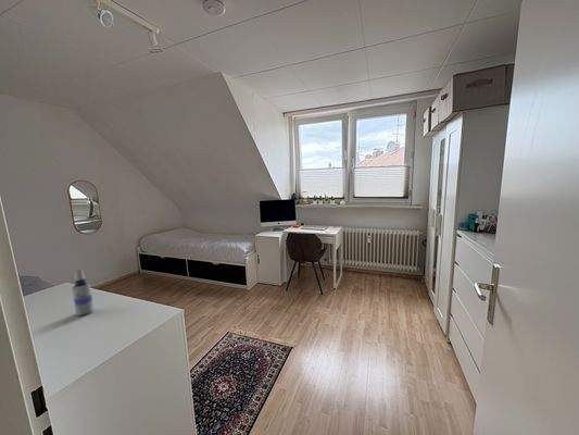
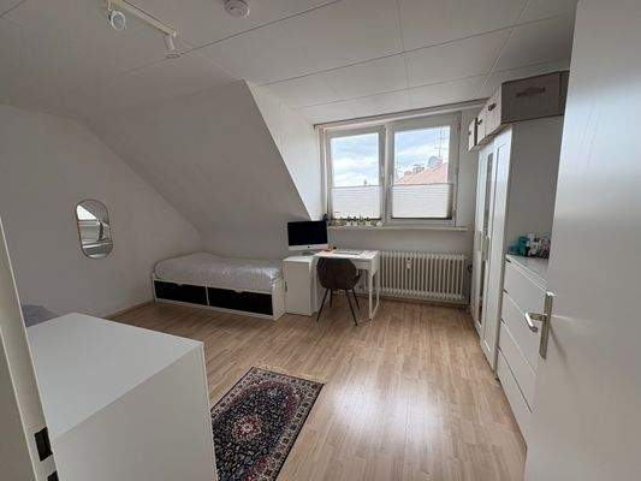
- spray bottle [71,269,95,316]
